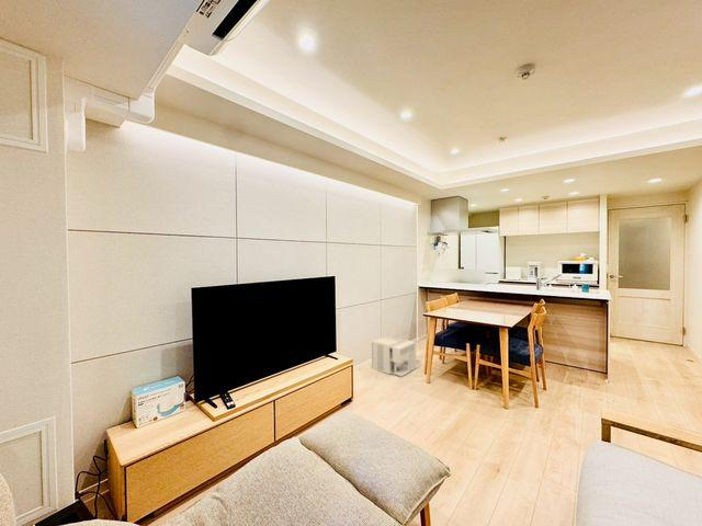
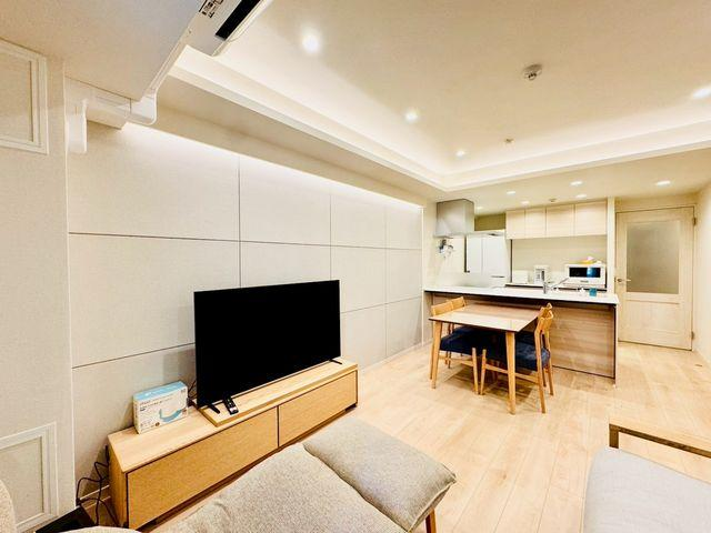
- architectural model [371,335,421,377]
